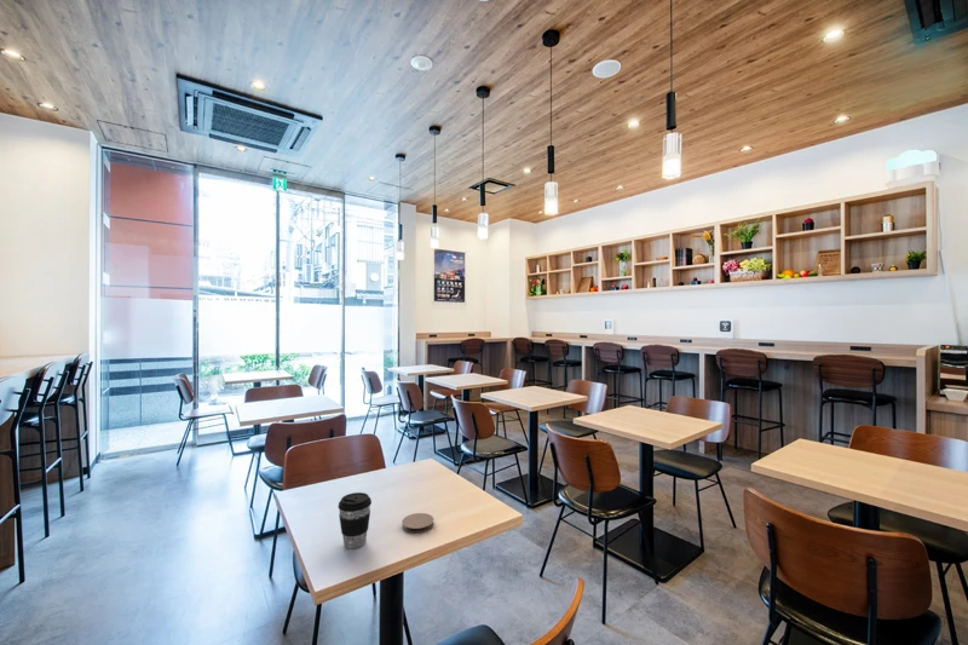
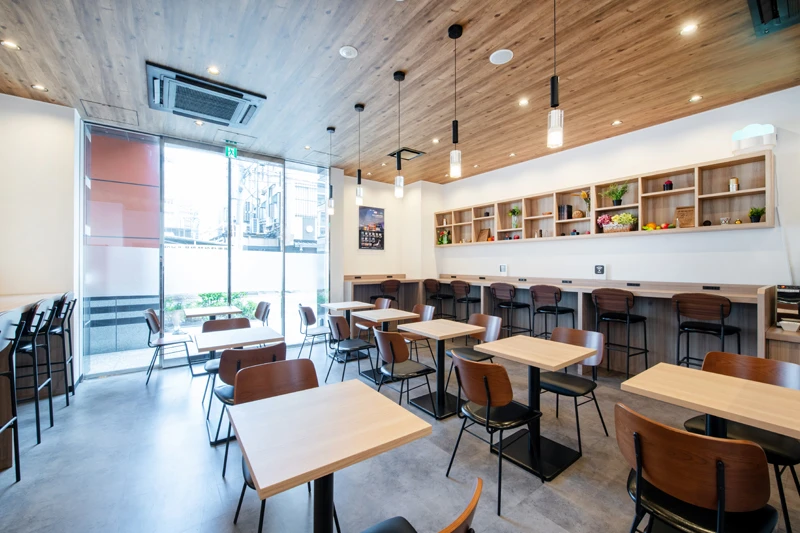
- coaster [401,512,434,534]
- coffee cup [338,491,373,549]
